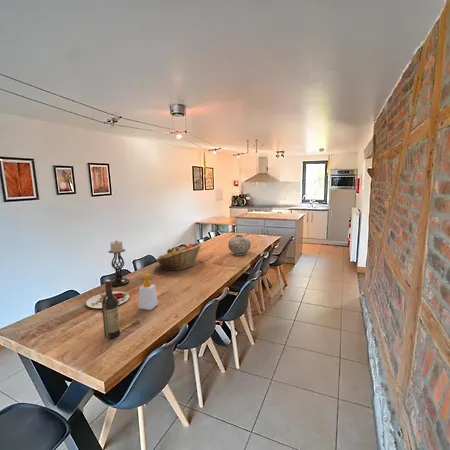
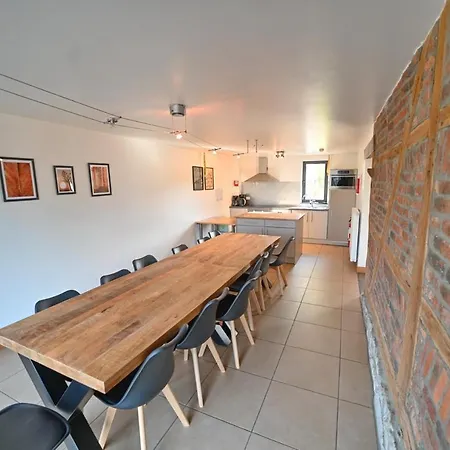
- wine bottle [101,279,121,340]
- soap bottle [138,272,160,311]
- plate [85,290,130,309]
- fruit basket [155,241,203,272]
- vase [227,234,252,256]
- candle holder [107,240,130,288]
